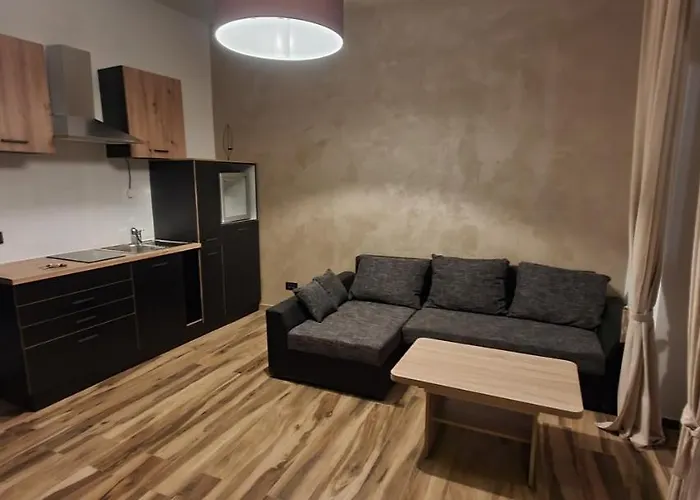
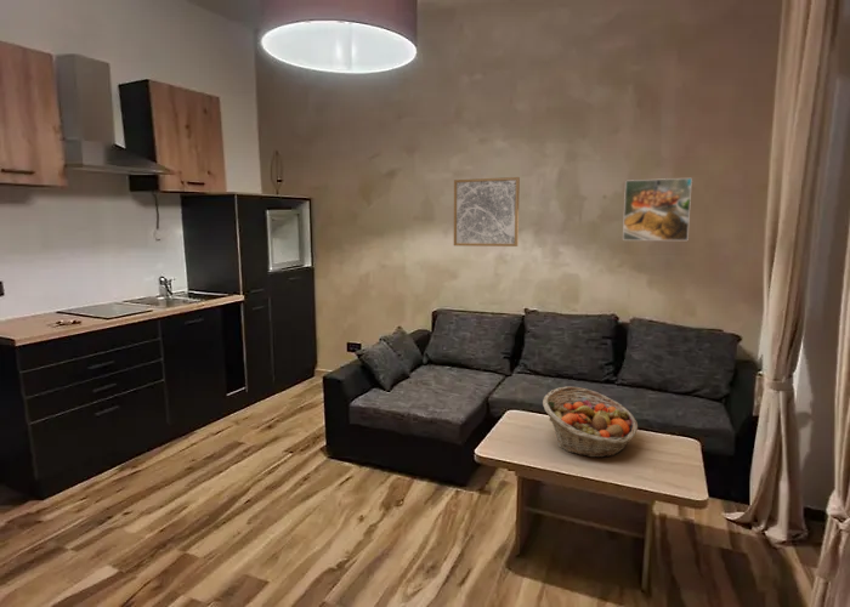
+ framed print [622,177,693,242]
+ fruit basket [542,385,639,459]
+ wall art [453,176,521,248]
